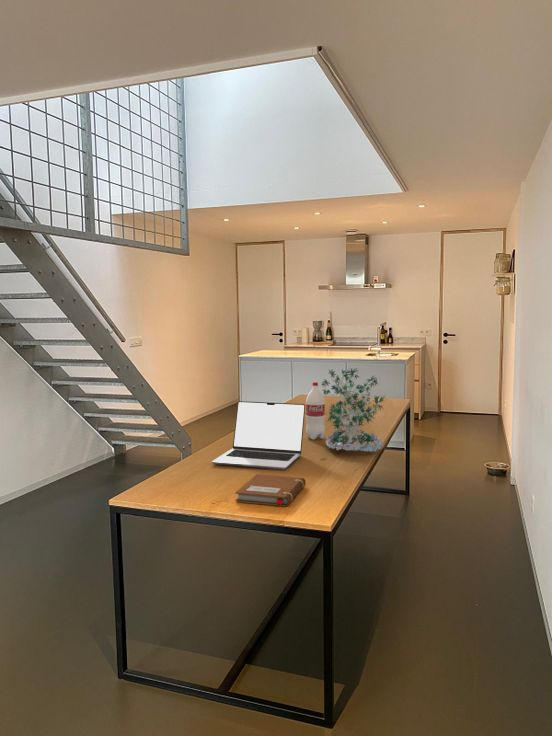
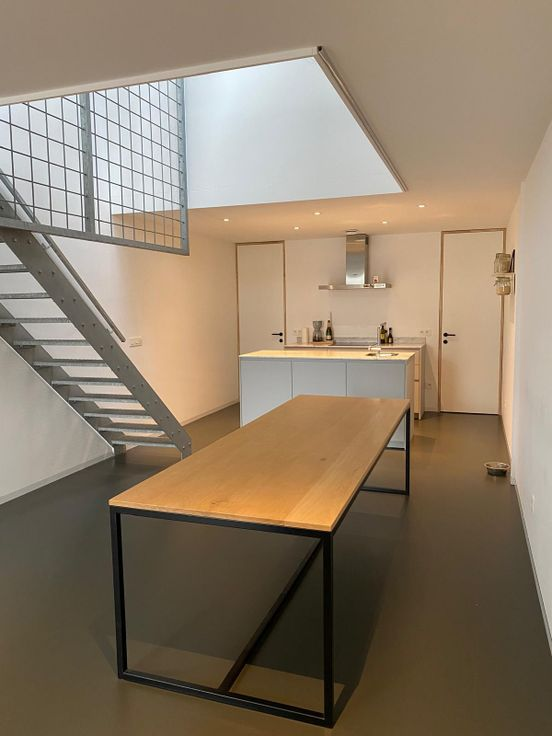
- plant [320,367,387,453]
- bottle [305,381,326,441]
- notebook [234,473,307,507]
- laptop [211,400,306,471]
